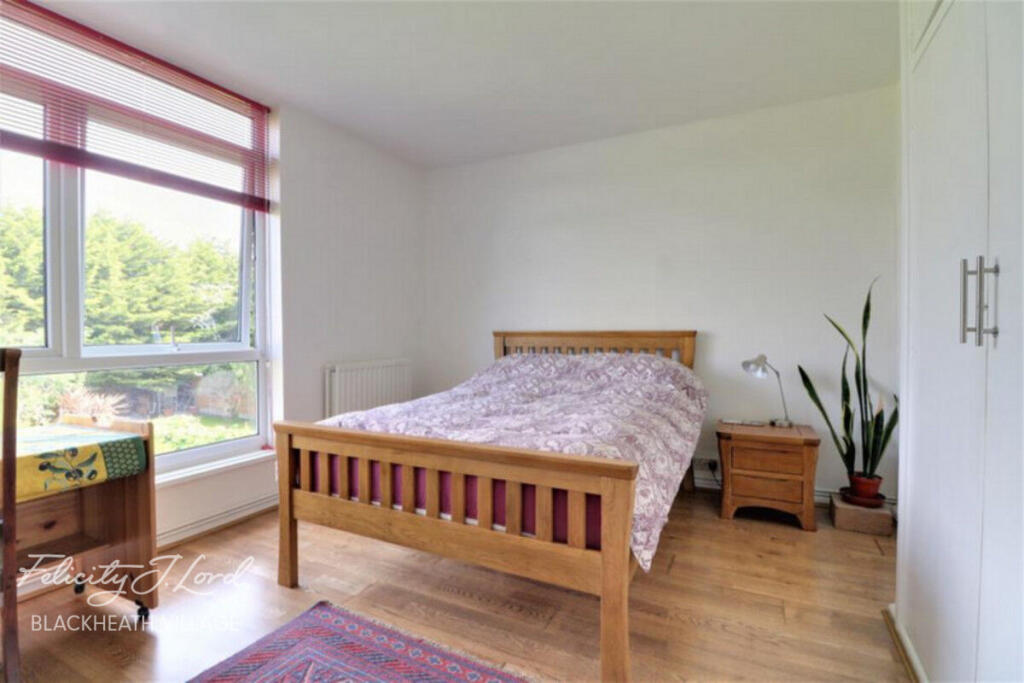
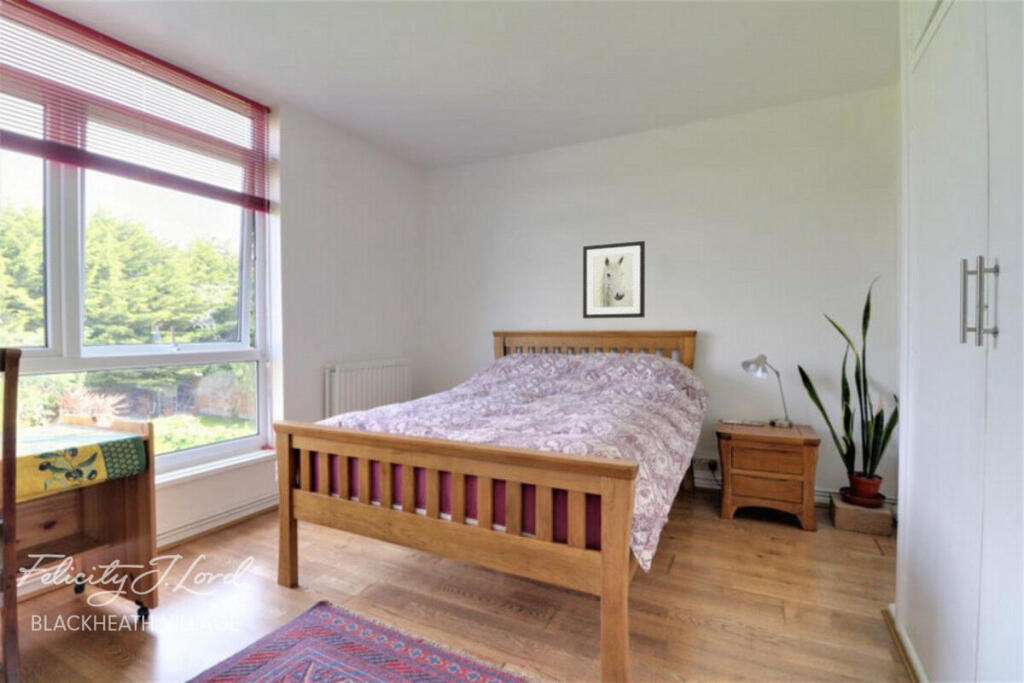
+ wall art [582,240,646,320]
